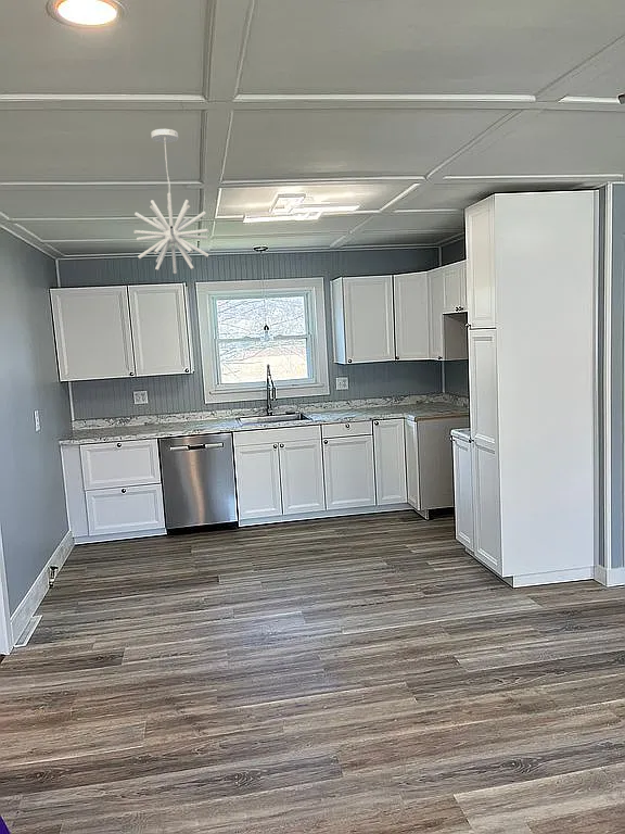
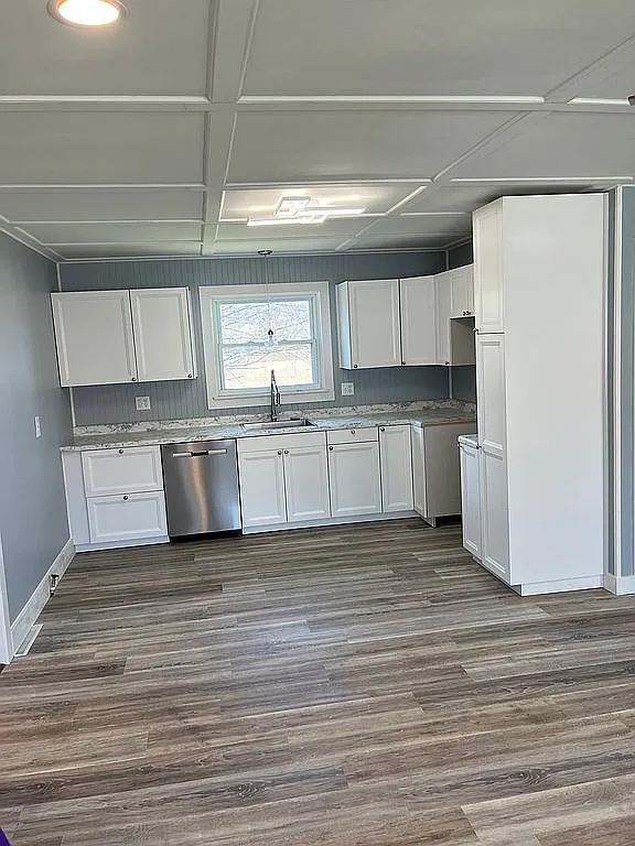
- pendant light [133,128,211,275]
